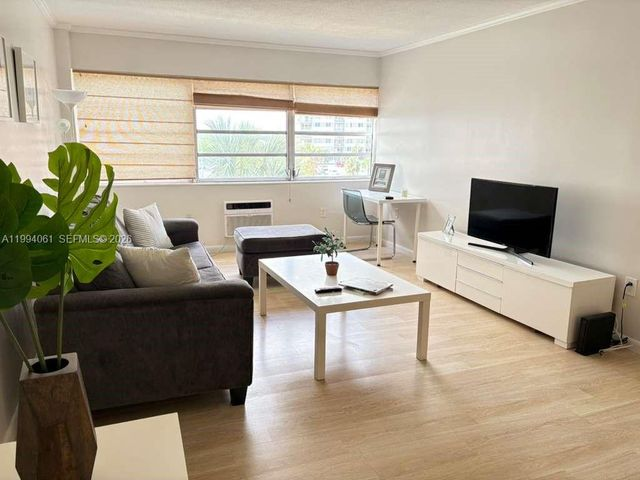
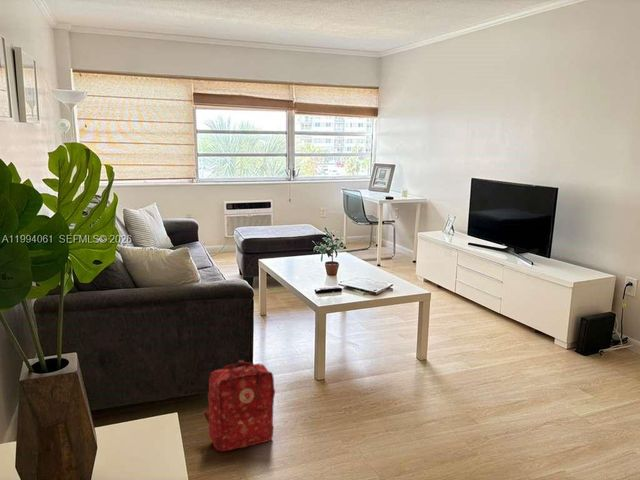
+ backpack [202,359,276,452]
